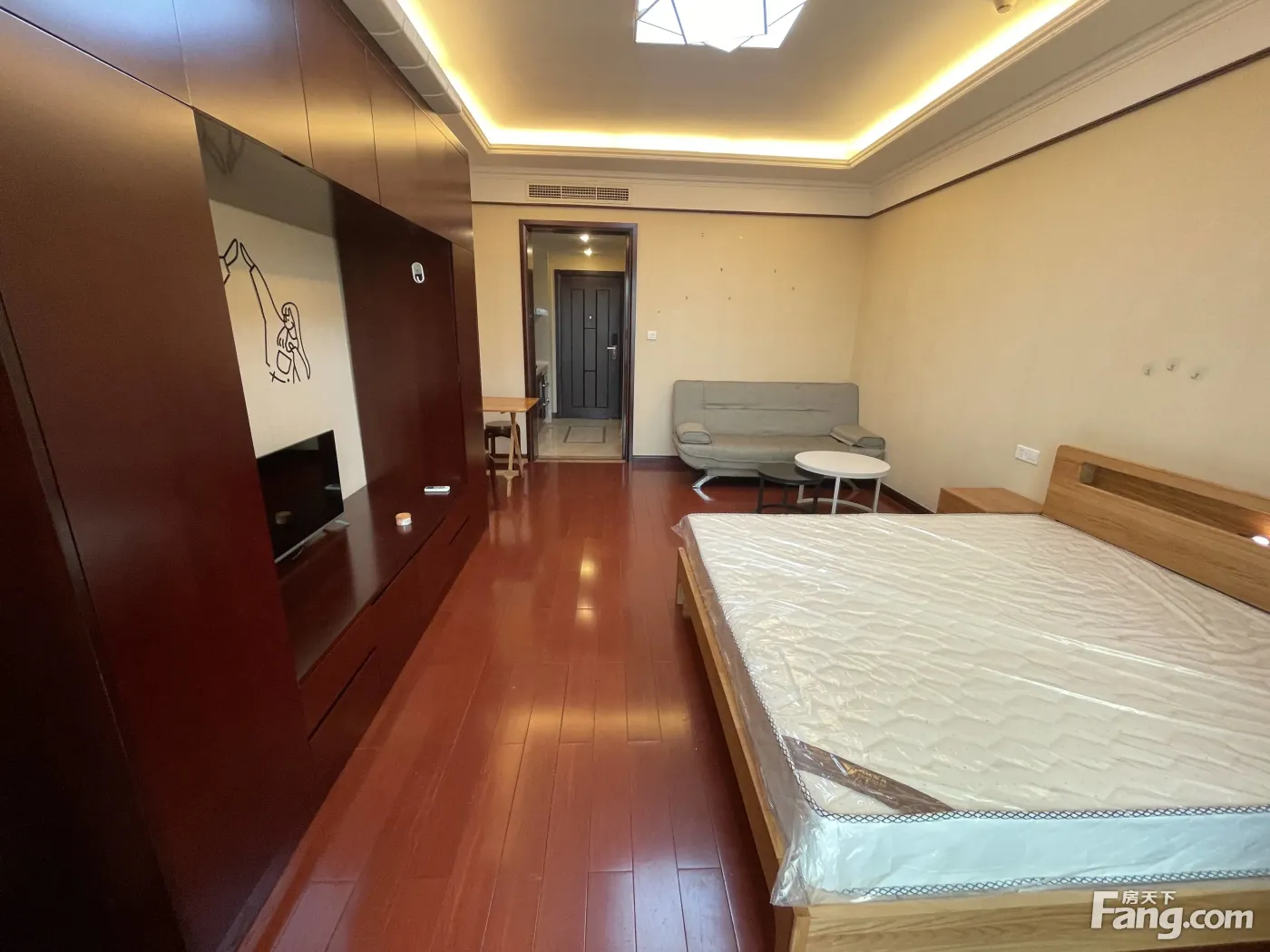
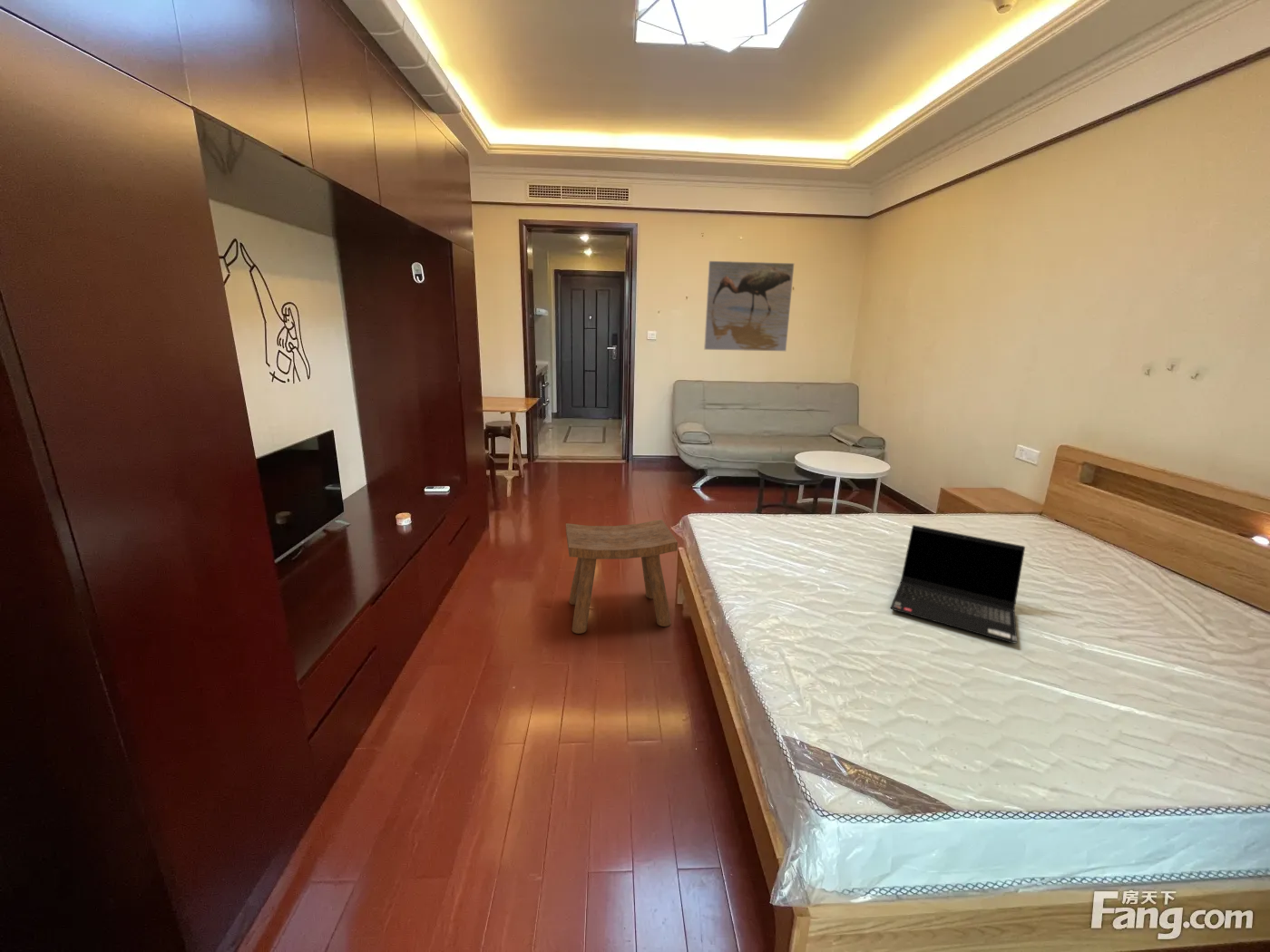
+ laptop computer [889,524,1026,645]
+ stool [565,519,679,635]
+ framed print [703,260,796,352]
